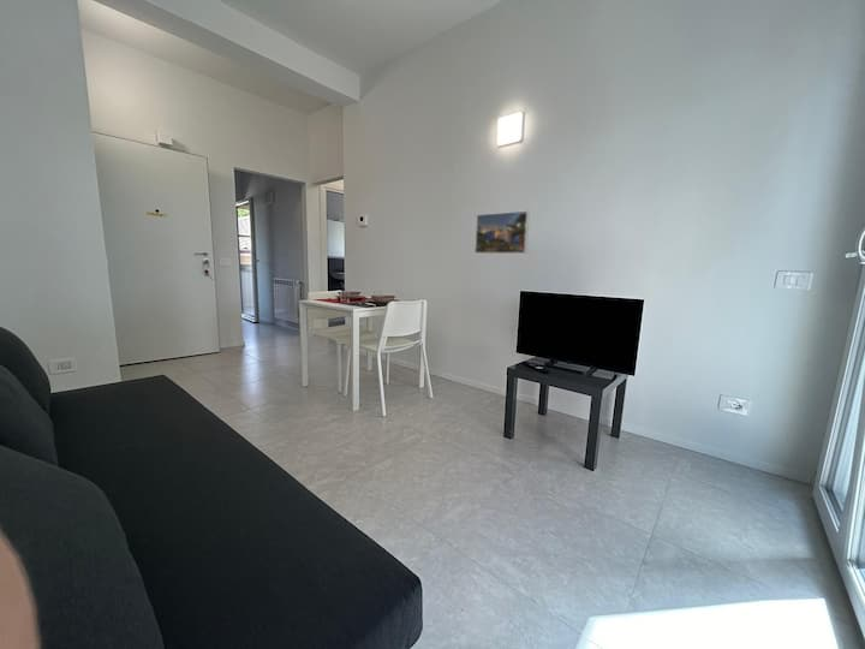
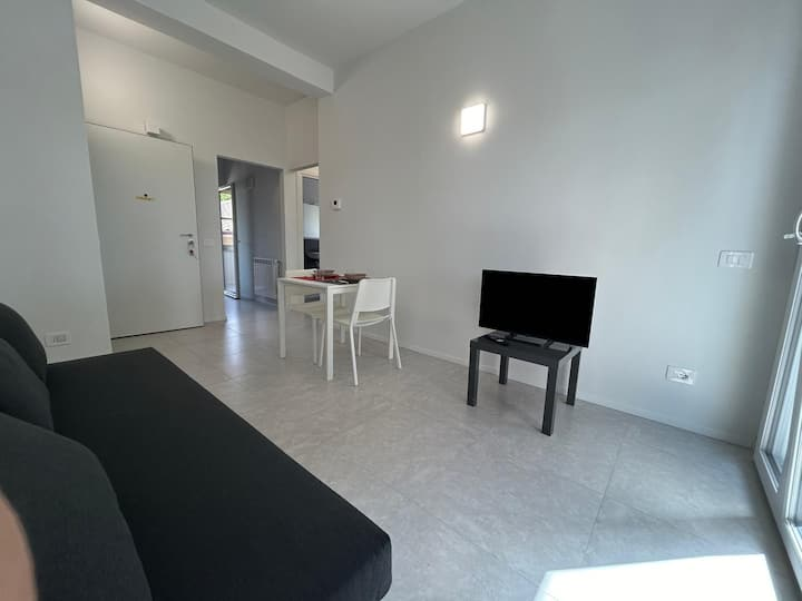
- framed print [473,209,531,255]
